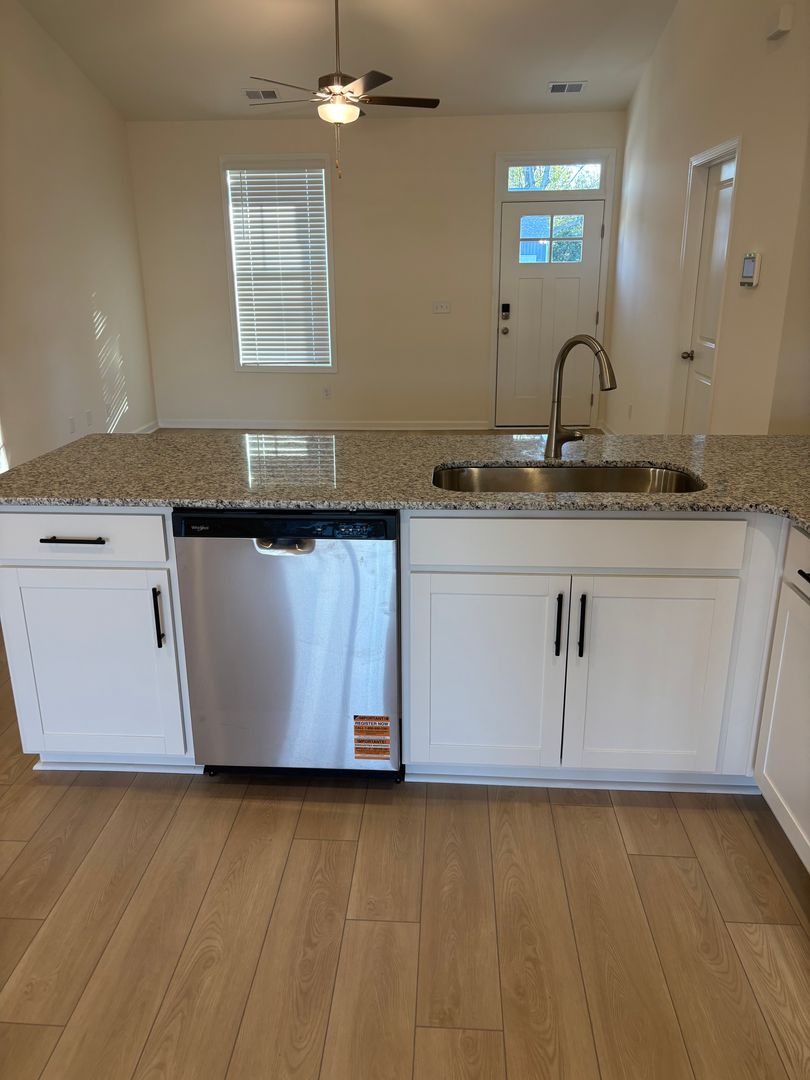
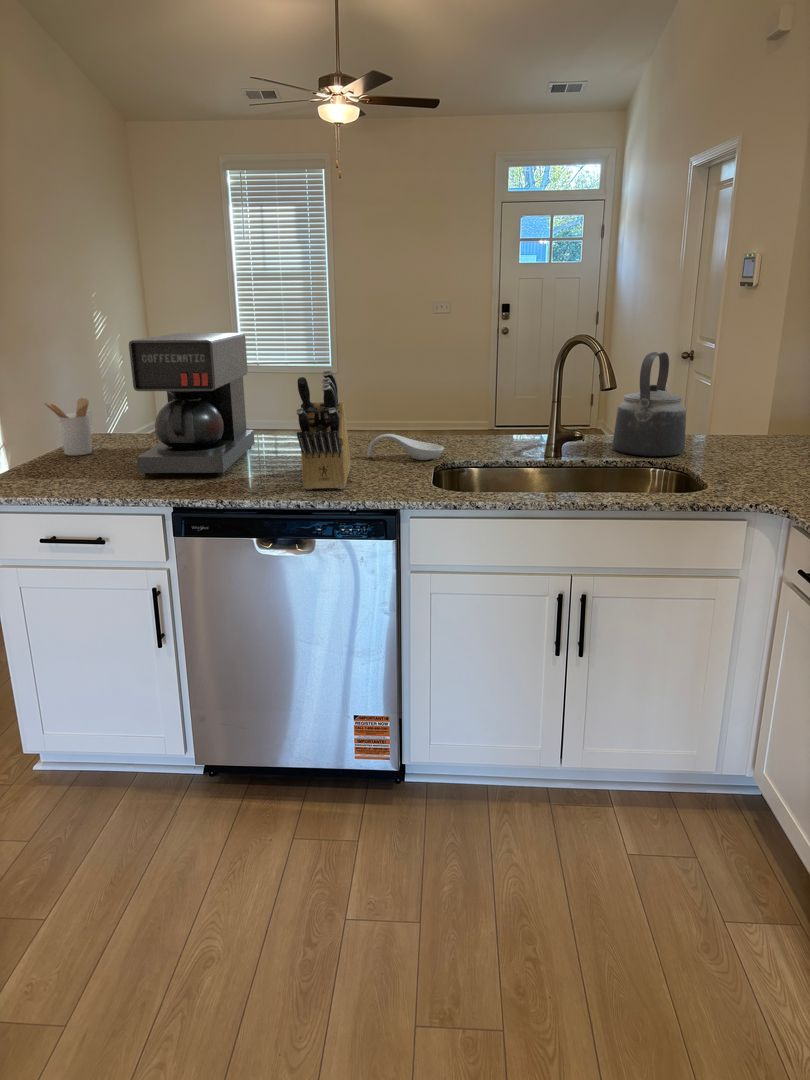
+ kettle [611,351,687,457]
+ utensil holder [41,397,93,457]
+ coffee maker [128,332,256,477]
+ knife block [295,369,351,490]
+ spoon rest [366,433,445,461]
